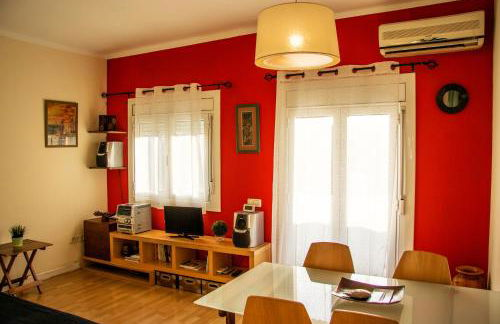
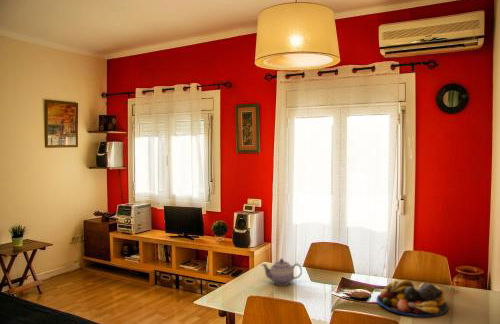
+ teapot [261,258,303,286]
+ fruit bowl [376,279,449,318]
